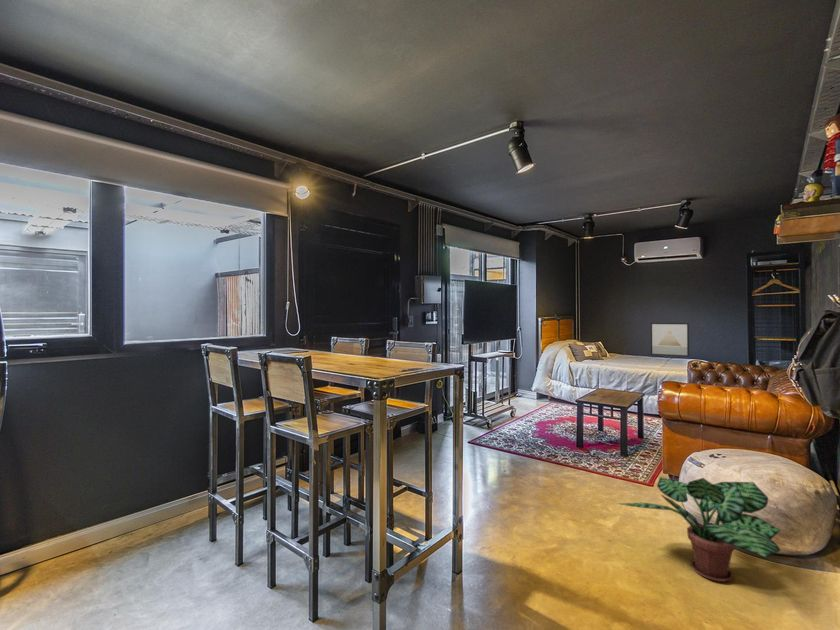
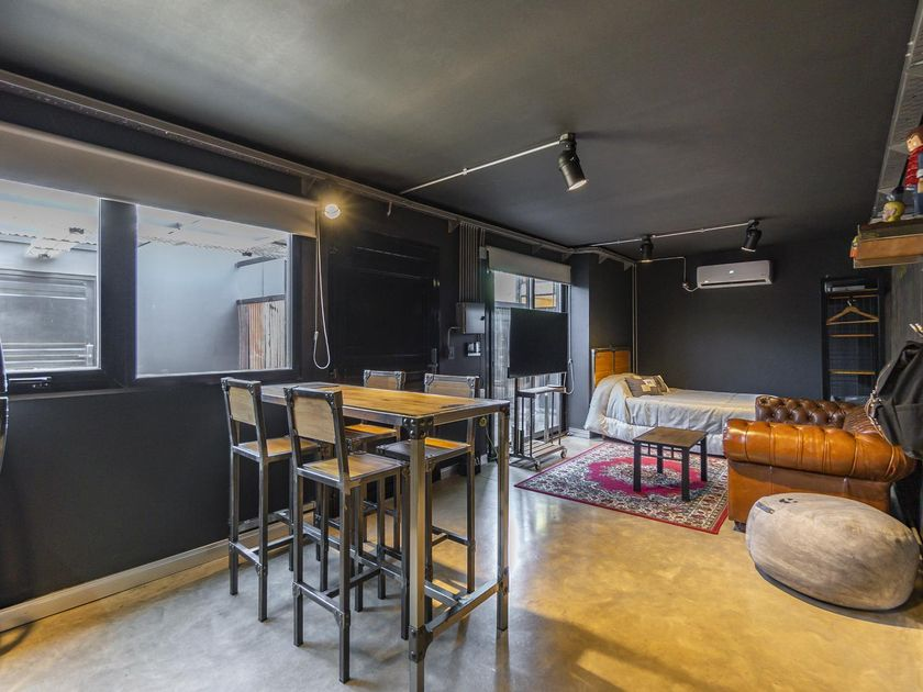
- potted plant [615,476,782,583]
- wall art [650,322,690,358]
